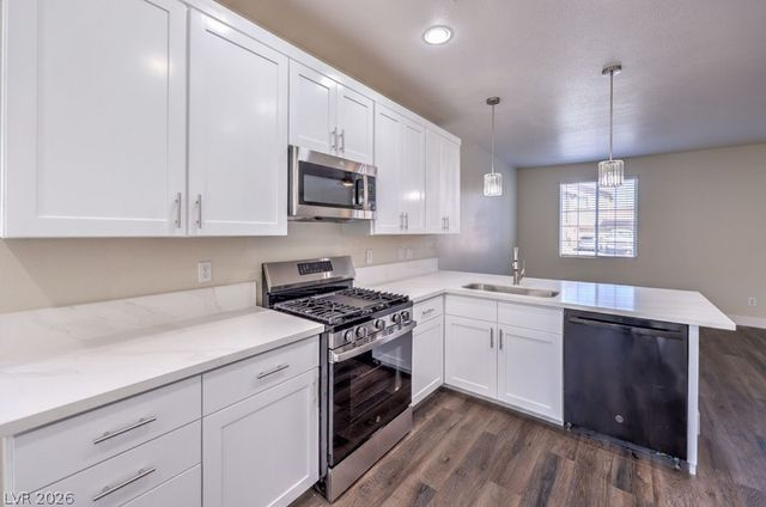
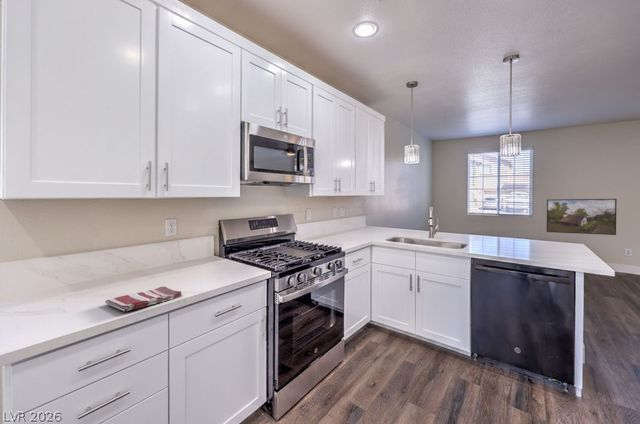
+ dish towel [104,285,183,312]
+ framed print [546,198,618,236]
